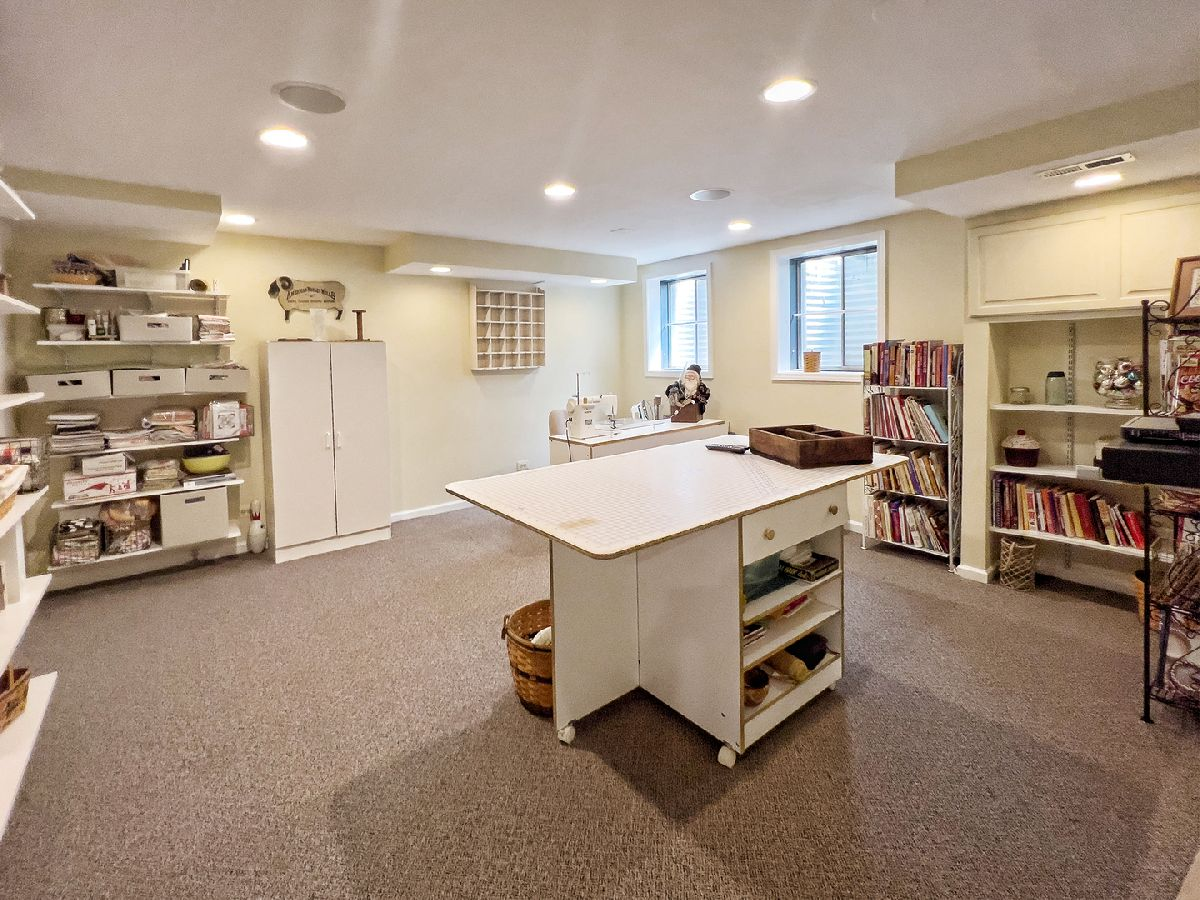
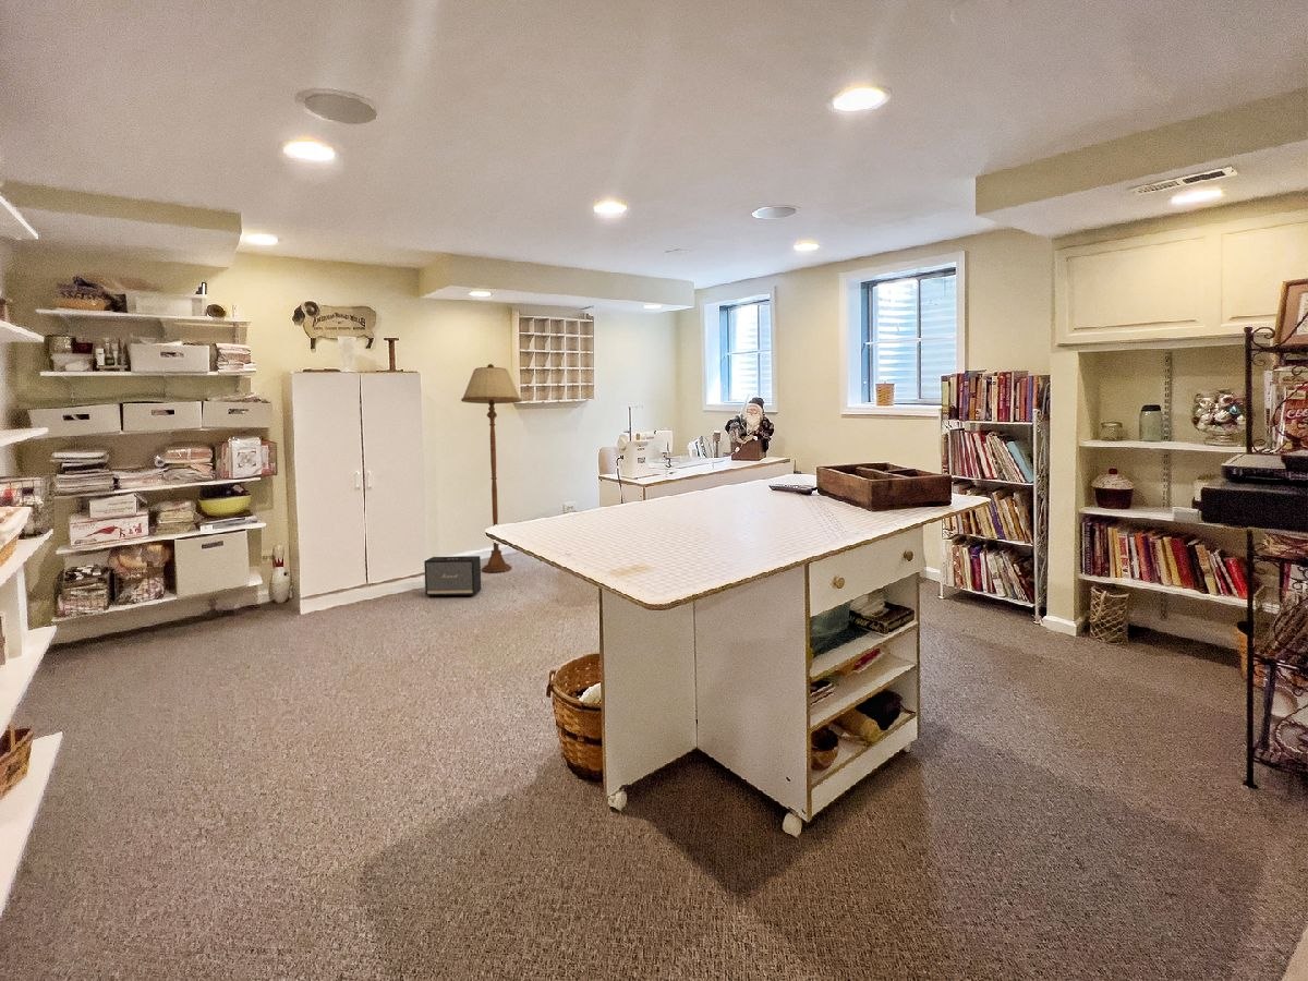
+ speaker [423,555,482,598]
+ floor lamp [460,363,522,573]
